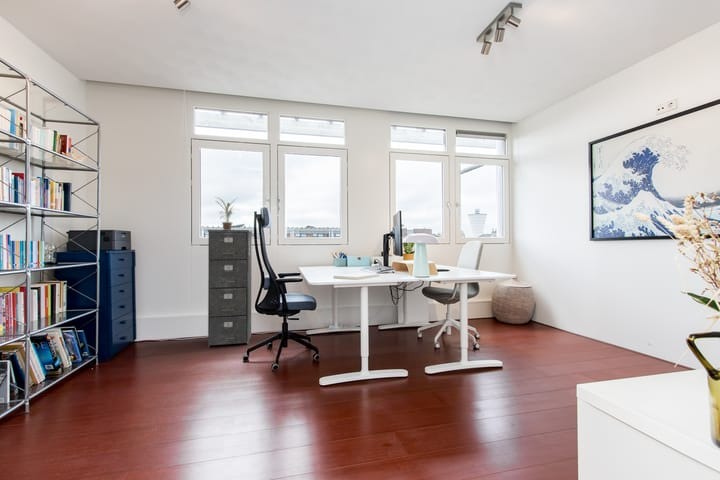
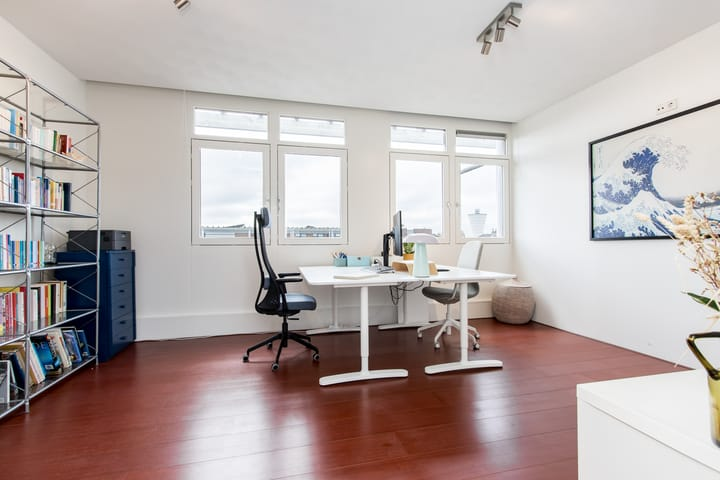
- filing cabinet [207,229,253,348]
- potted plant [215,196,239,230]
